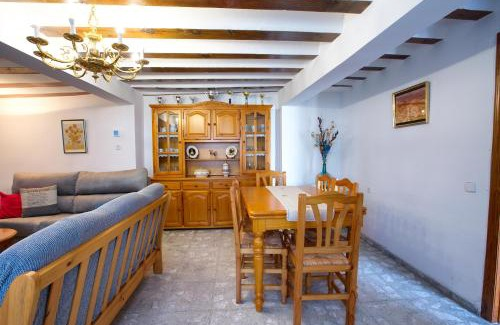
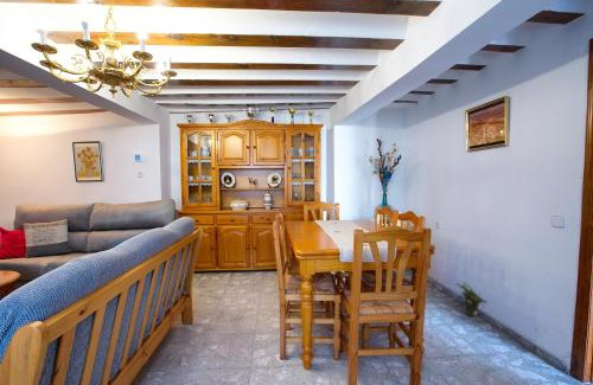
+ potted plant [454,281,487,317]
